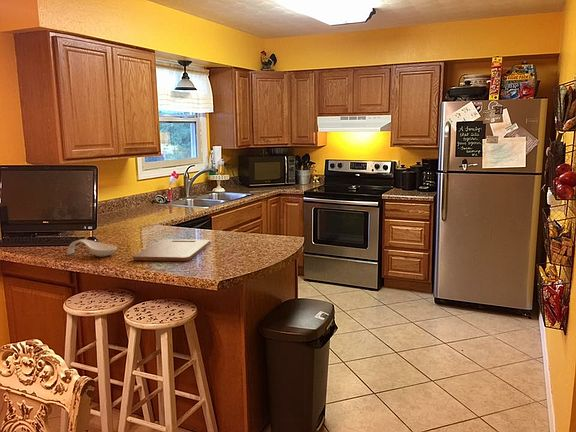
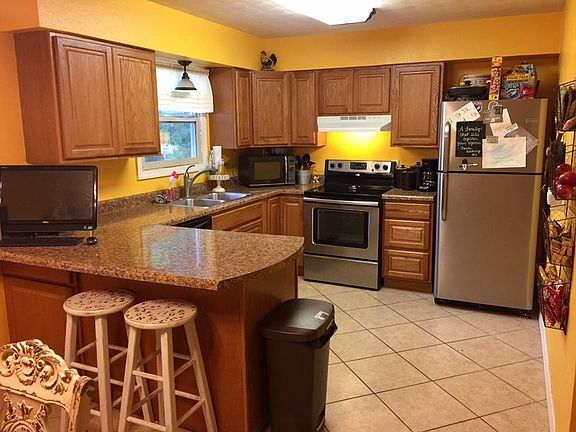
- spoon rest [66,238,118,257]
- cutting board [132,238,211,262]
